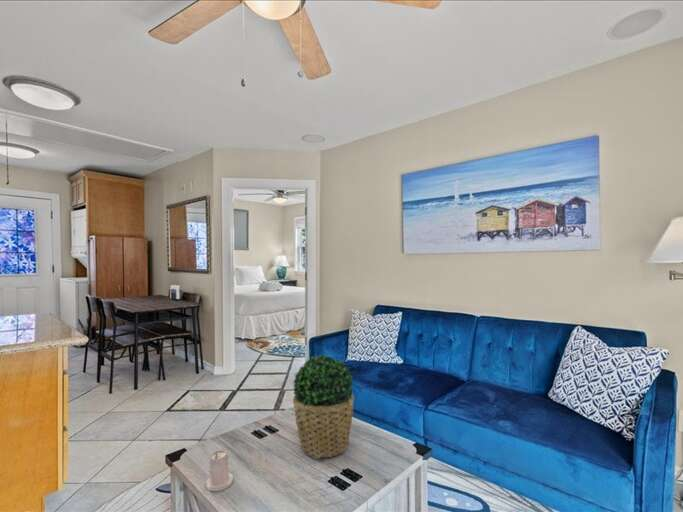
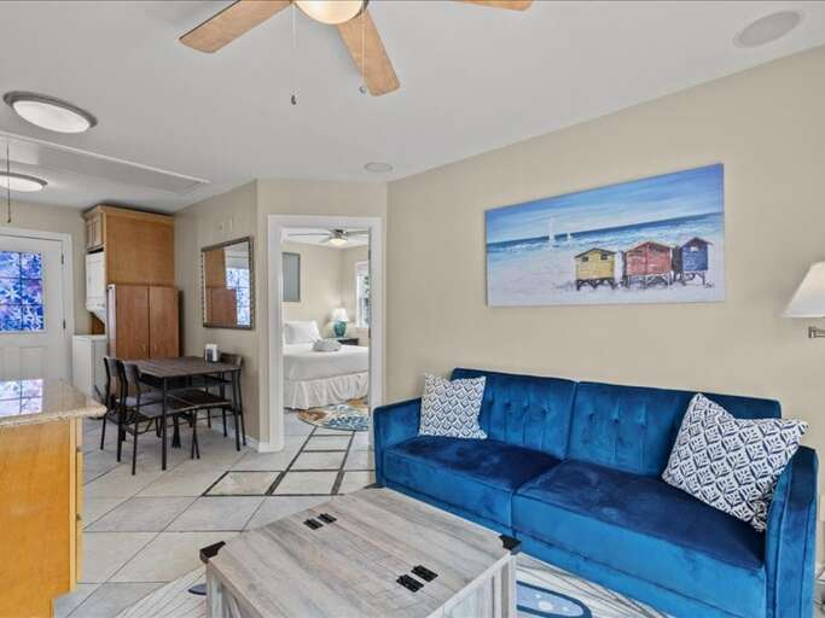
- candle [205,449,234,492]
- potted plant [291,354,355,460]
